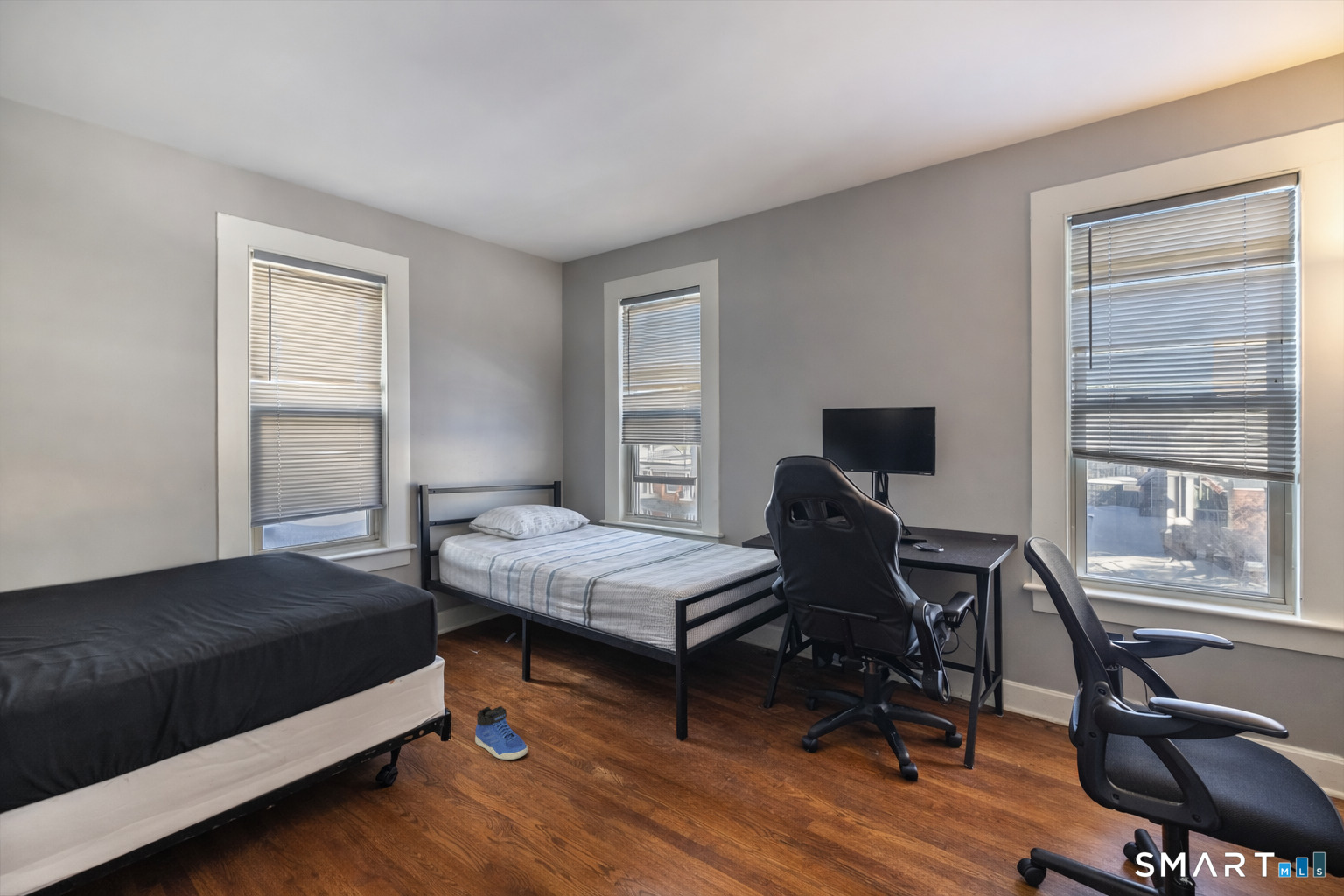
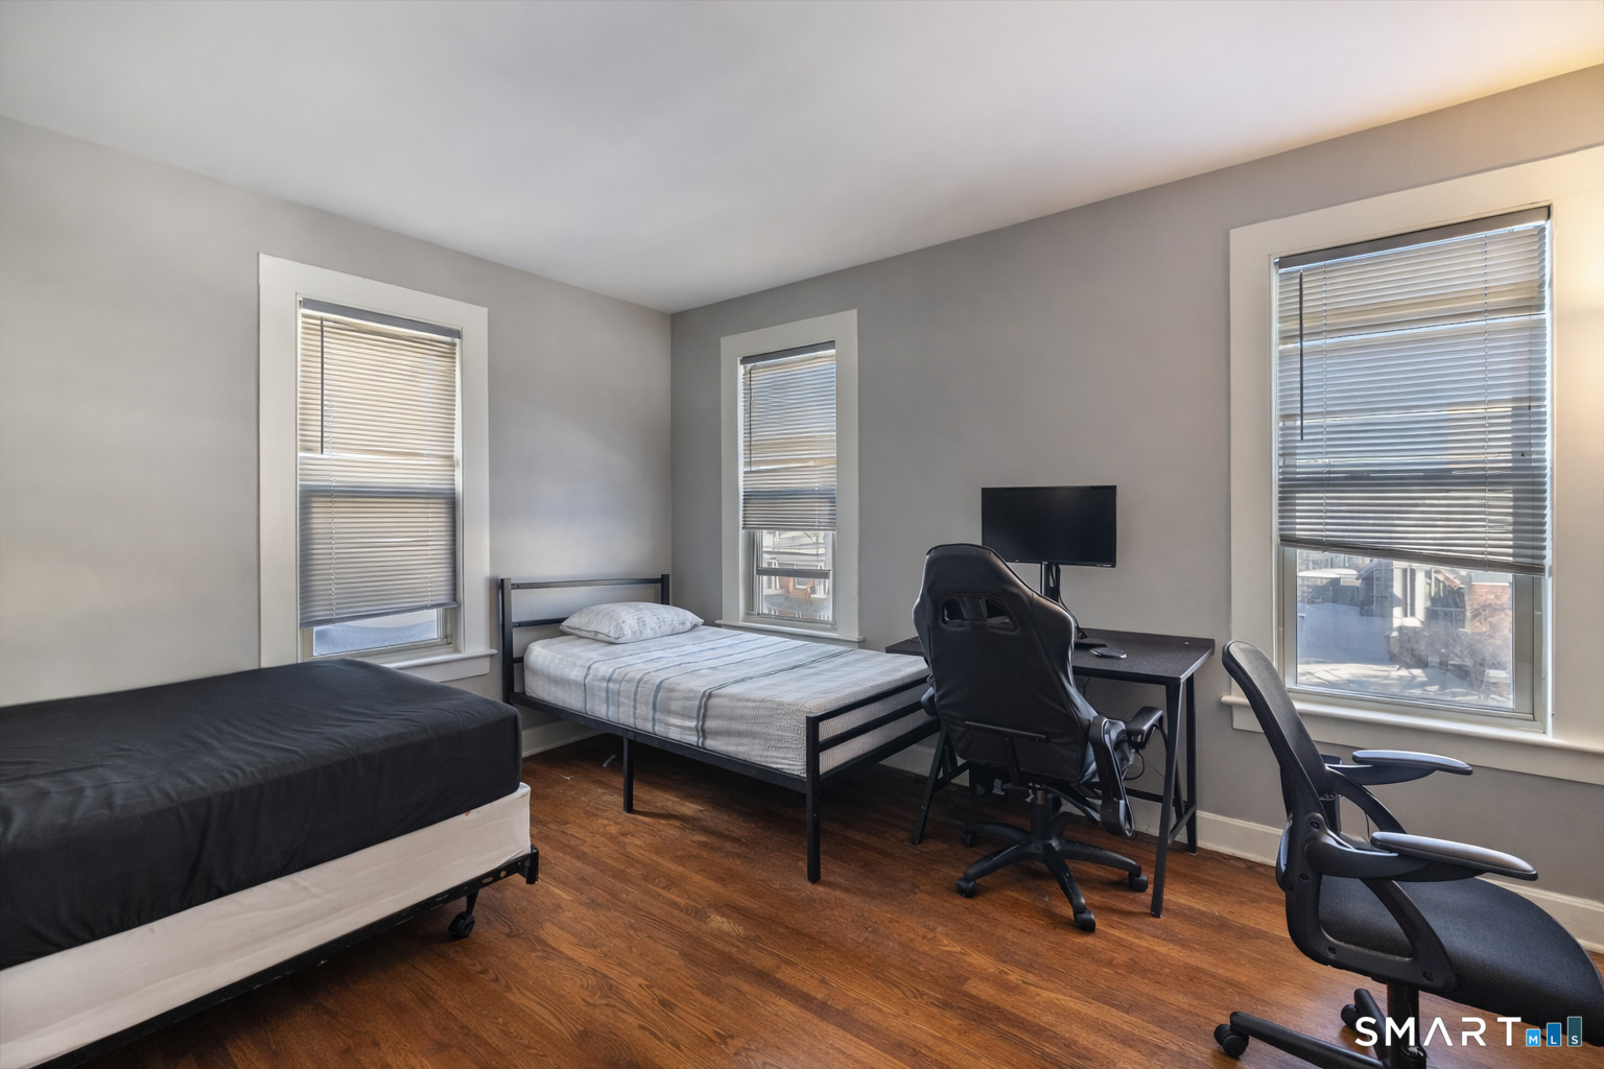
- sneaker [474,705,528,760]
